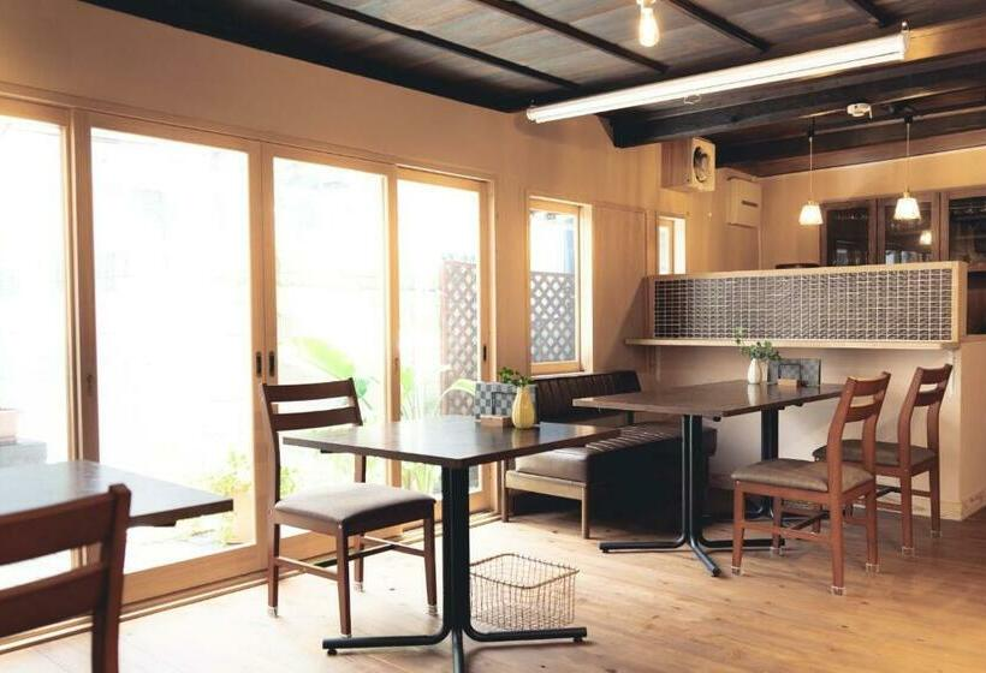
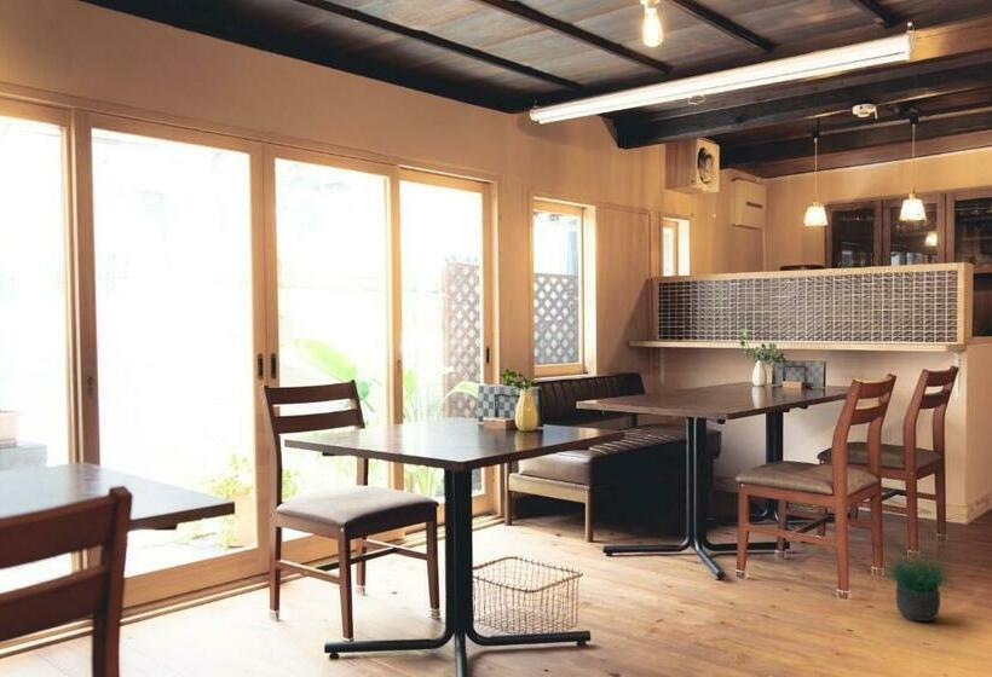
+ potted plant [873,523,968,623]
